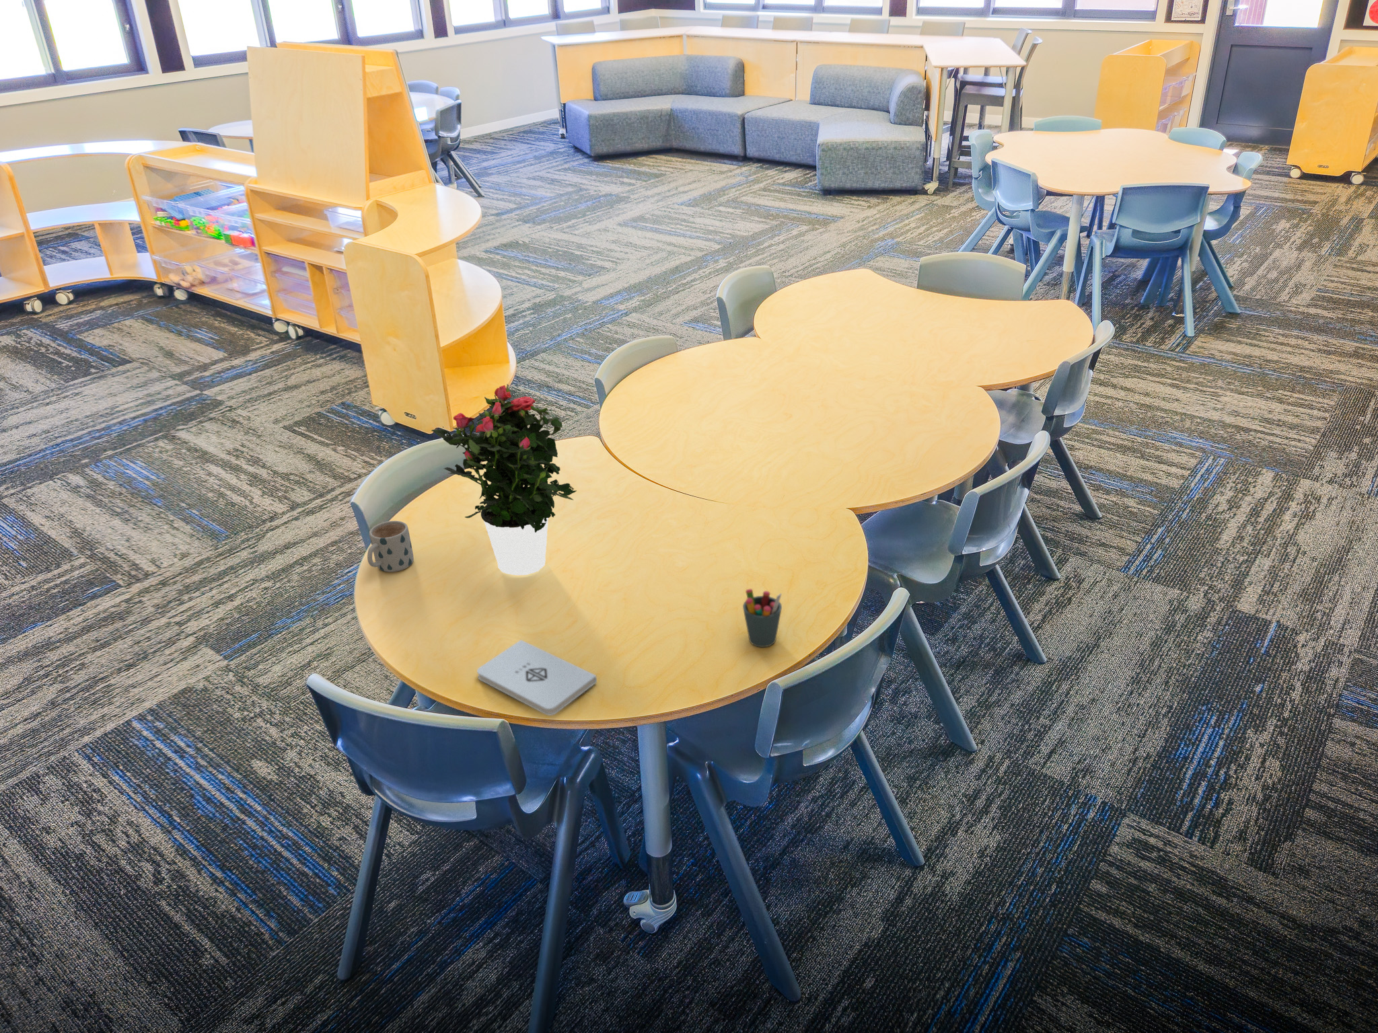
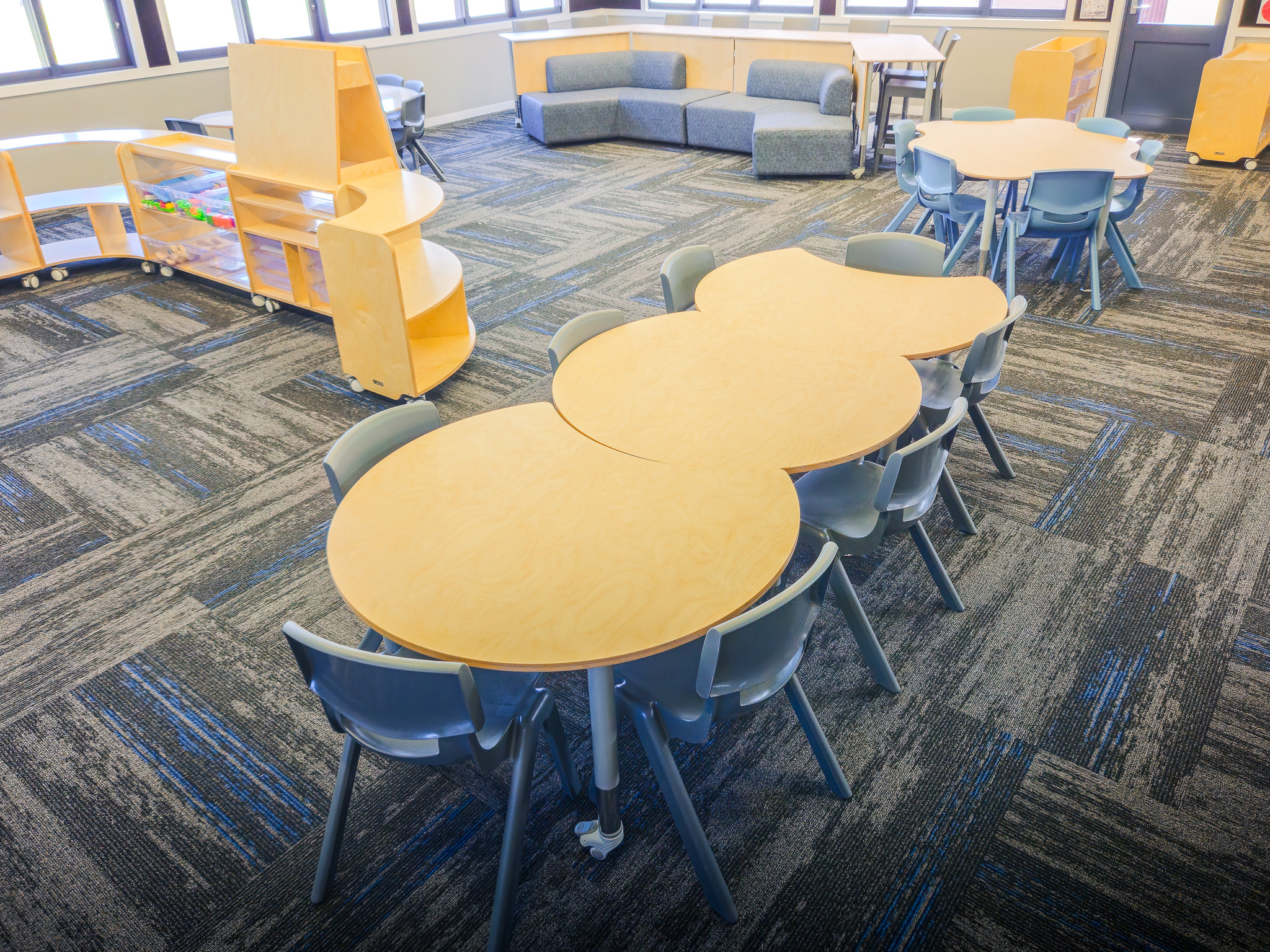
- pen holder [742,588,782,648]
- mug [367,520,414,573]
- potted flower [431,383,577,576]
- notepad [476,639,598,716]
